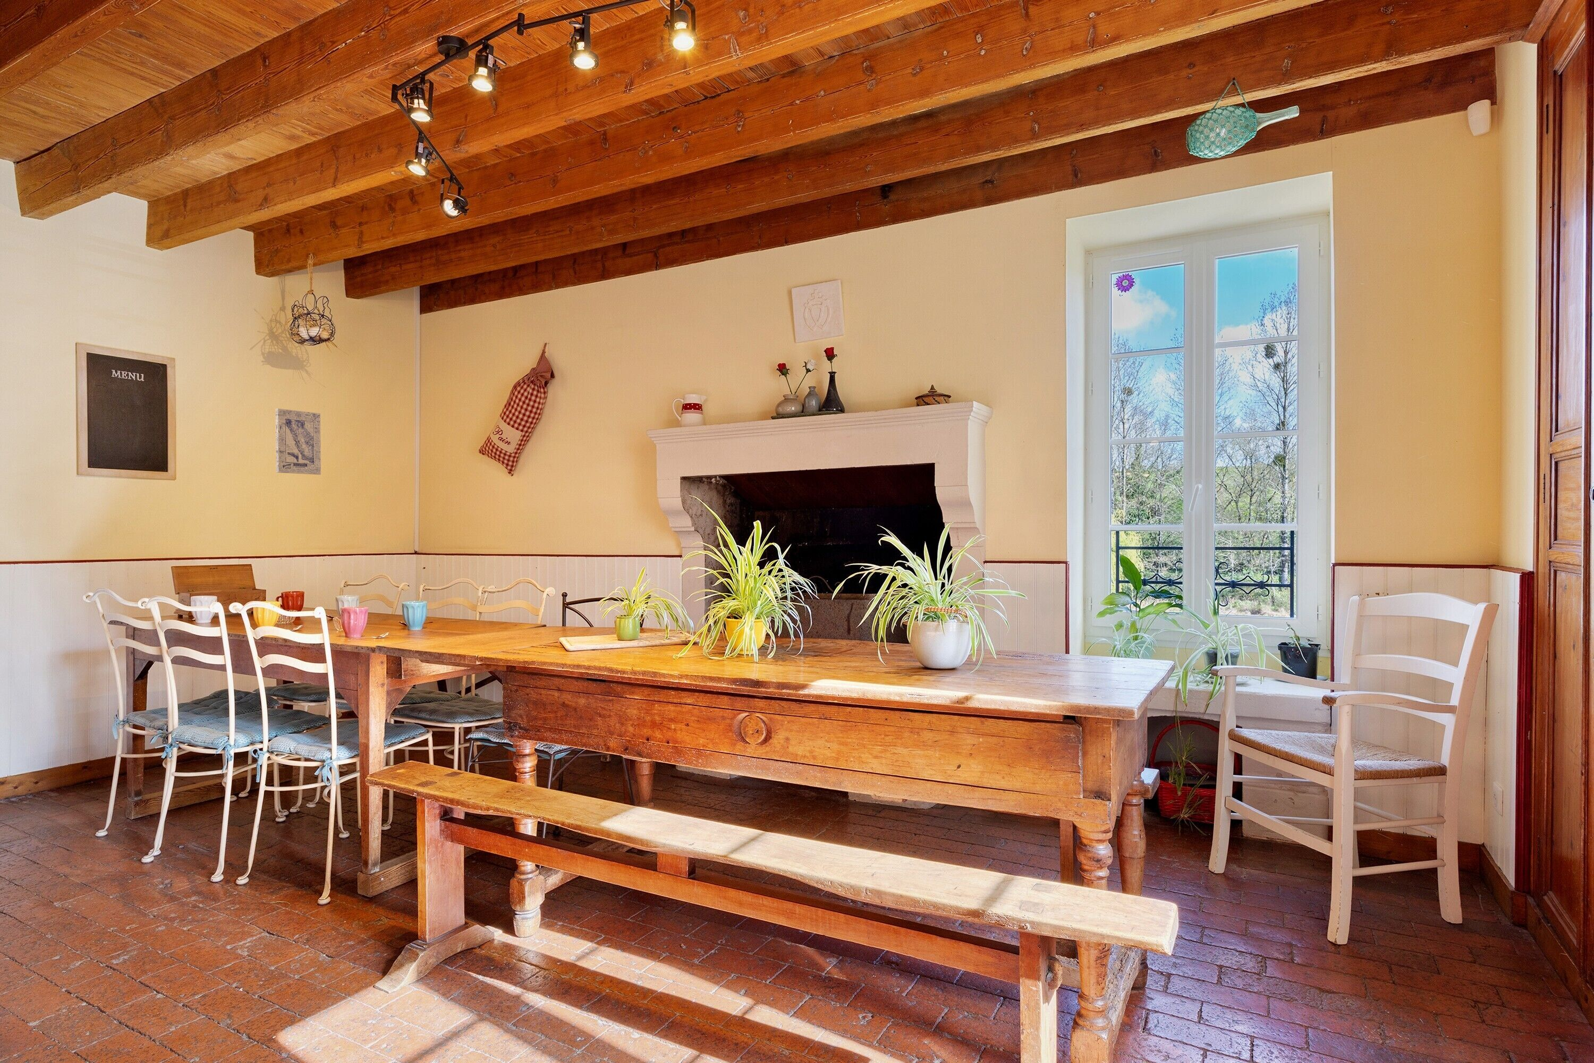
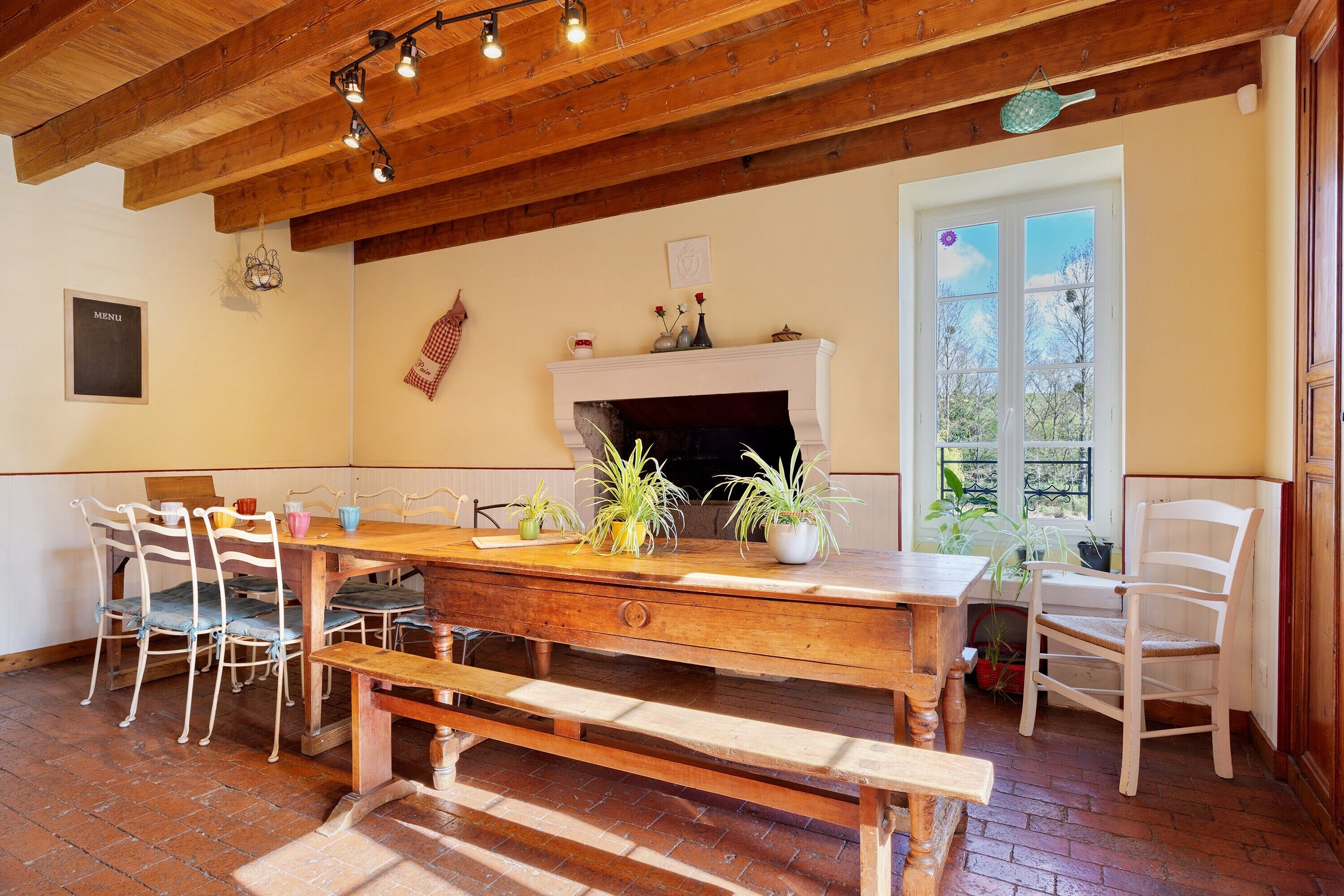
- wall art [275,408,321,476]
